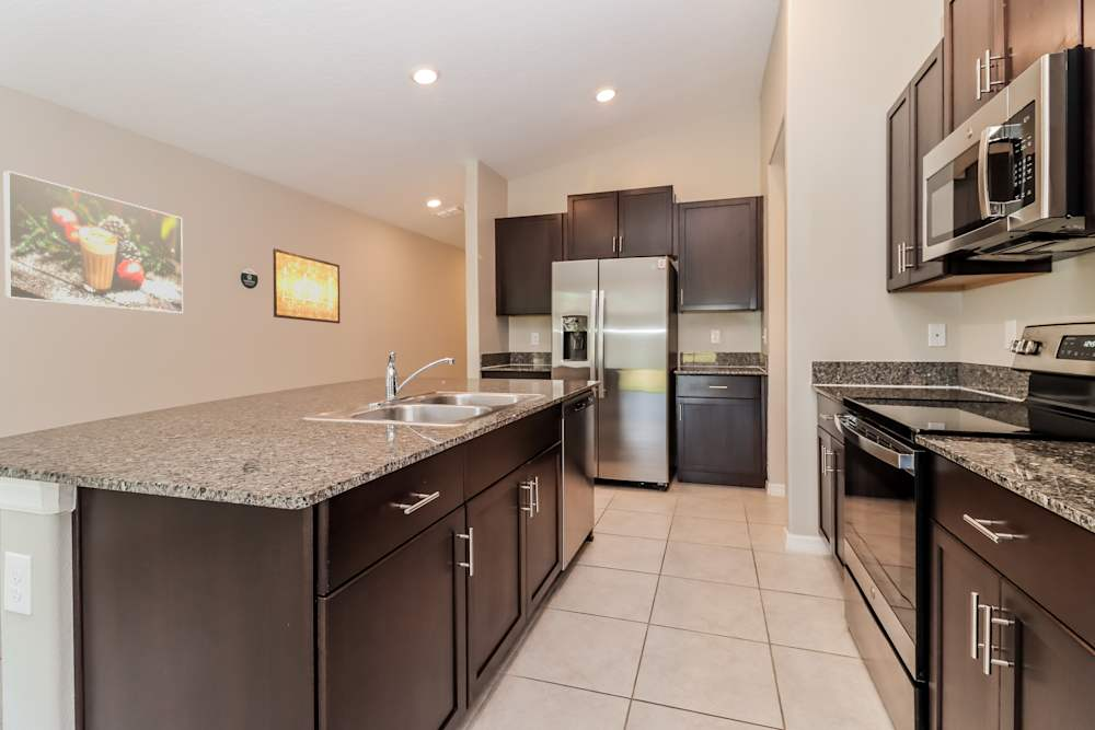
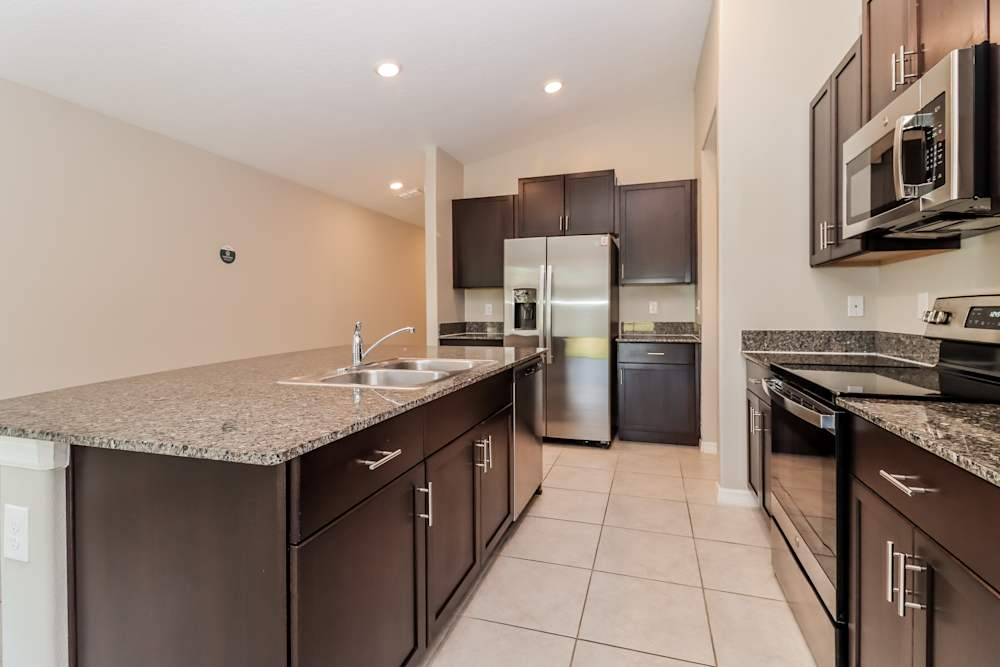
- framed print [2,170,184,314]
- wall art [273,247,341,325]
